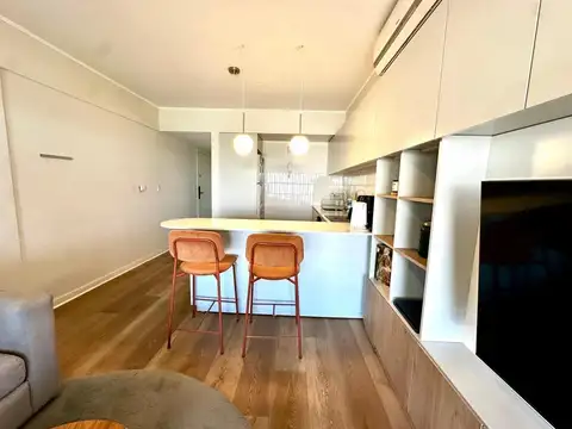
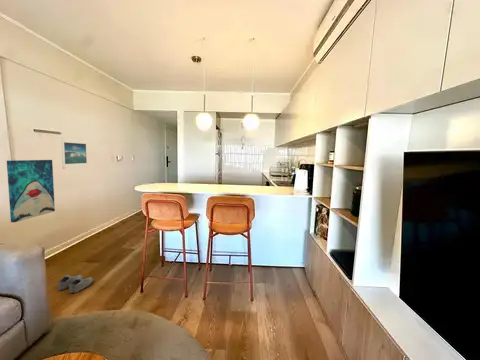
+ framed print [60,136,88,170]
+ shoe [57,274,94,294]
+ wall art [6,159,56,223]
